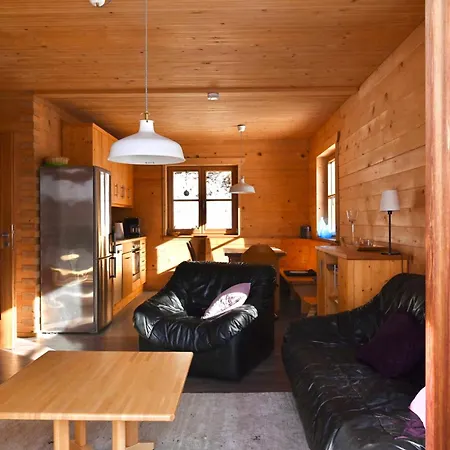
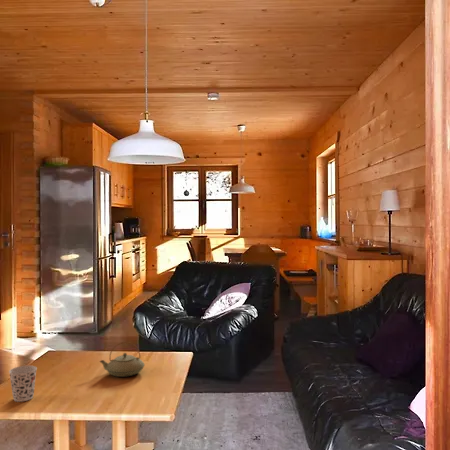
+ teapot [99,341,146,378]
+ cup [8,365,38,403]
